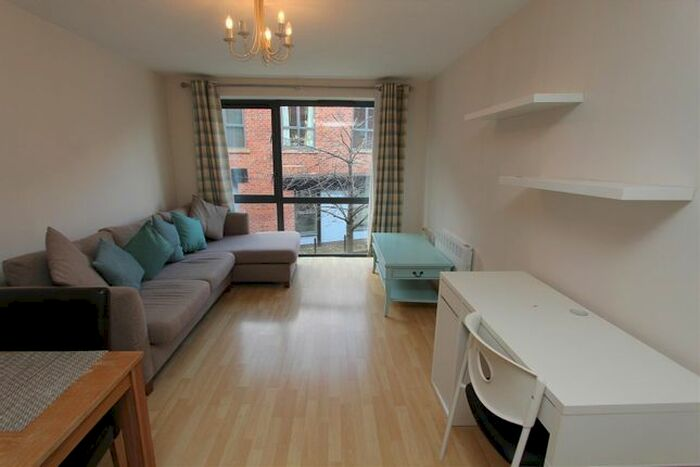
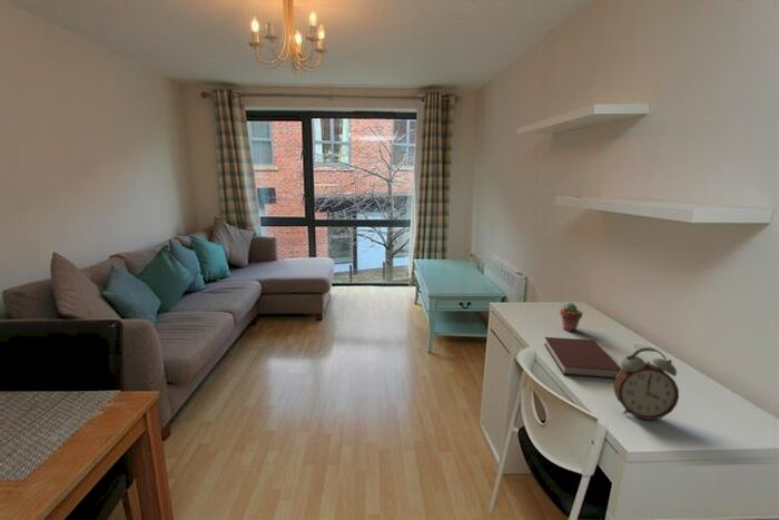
+ alarm clock [612,346,680,421]
+ notebook [543,336,621,380]
+ potted succulent [559,302,583,332]
